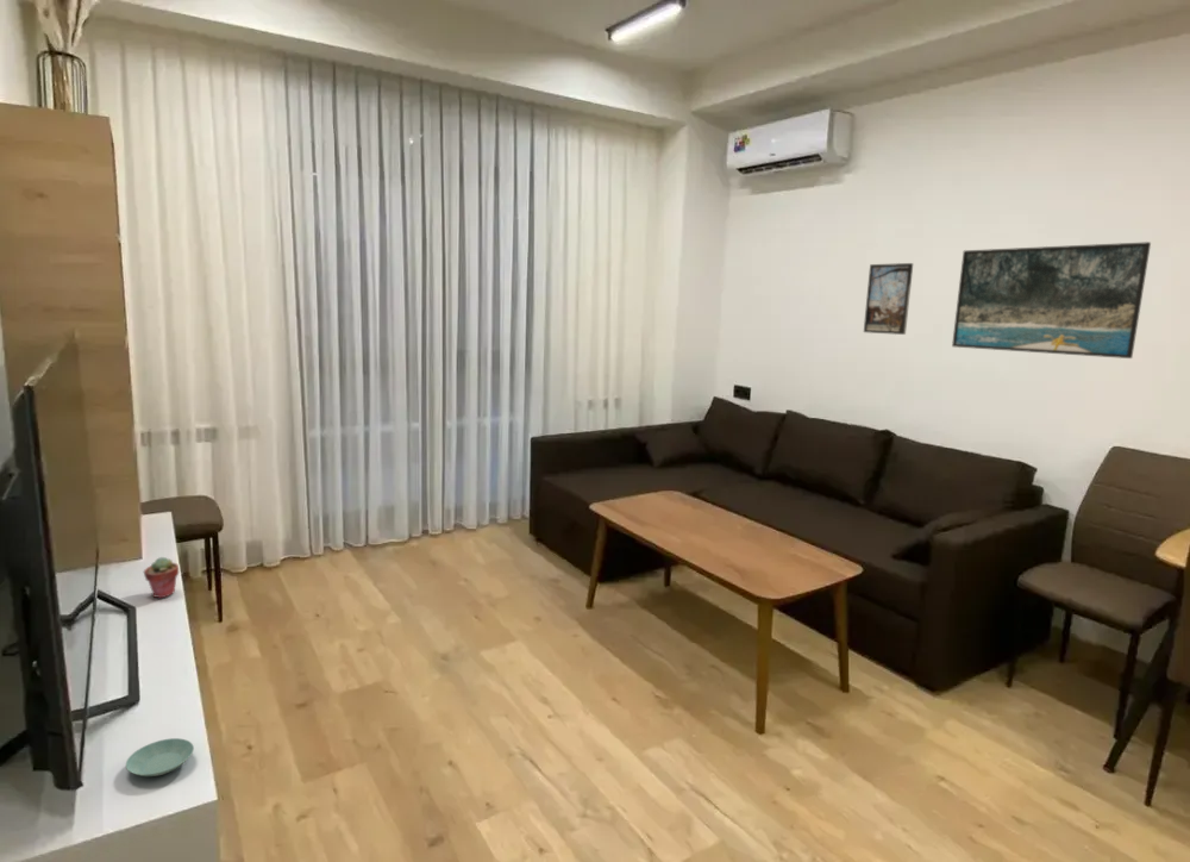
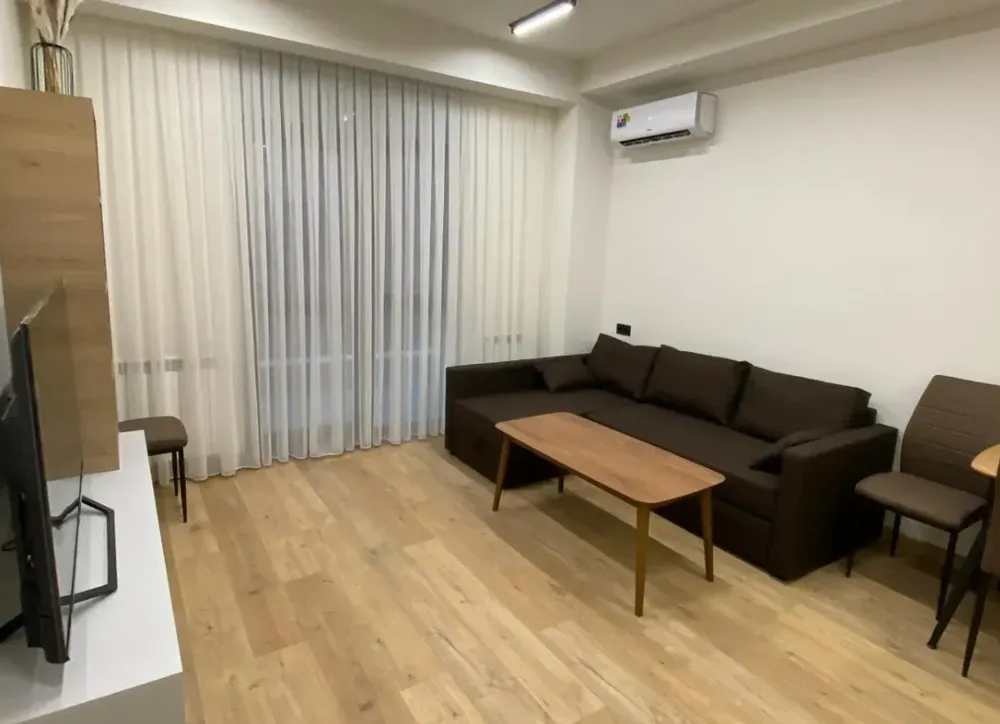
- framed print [951,241,1152,360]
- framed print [863,262,914,336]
- saucer [125,737,195,777]
- potted succulent [143,556,180,599]
